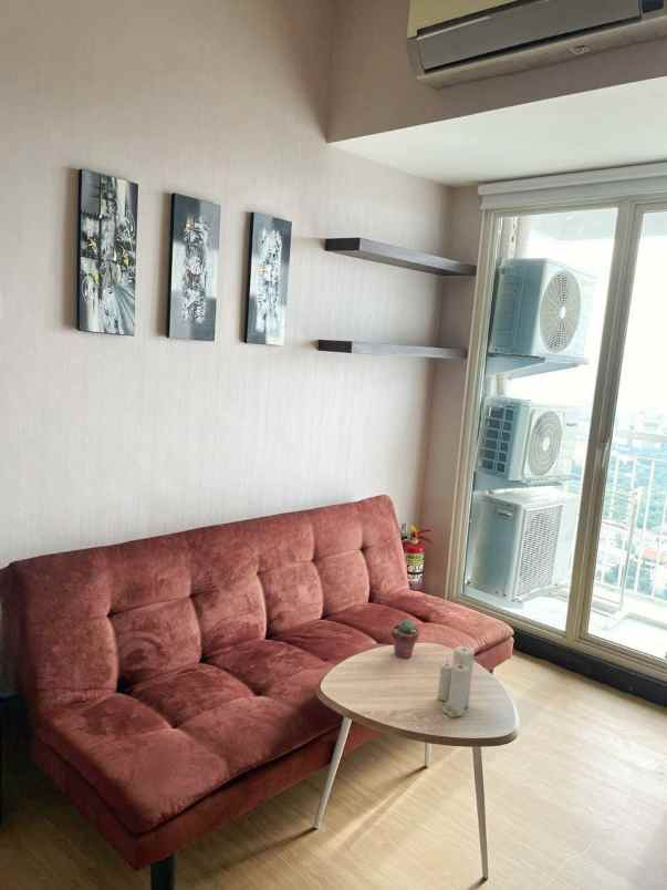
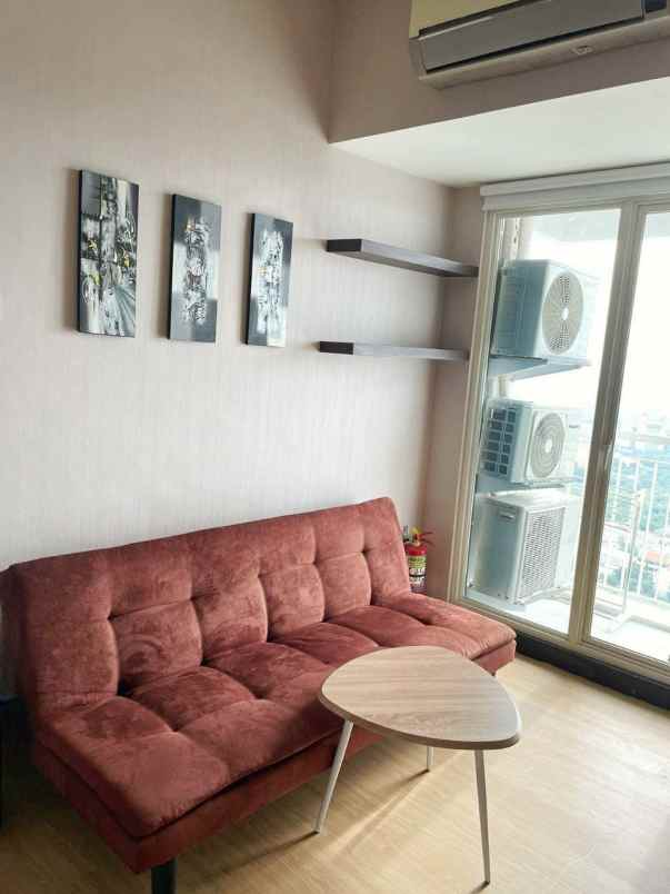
- candle [437,642,476,718]
- potted succulent [390,619,420,660]
